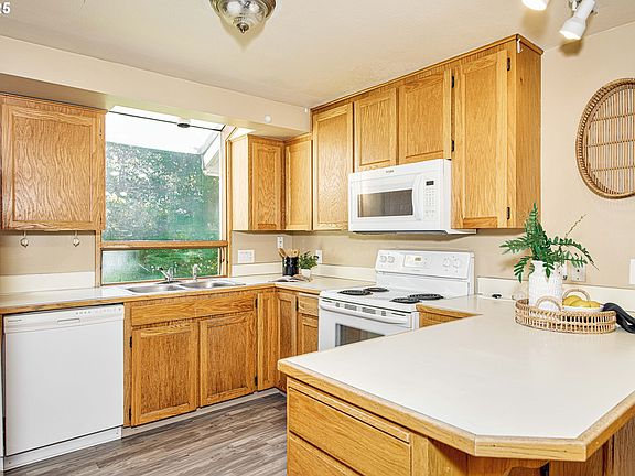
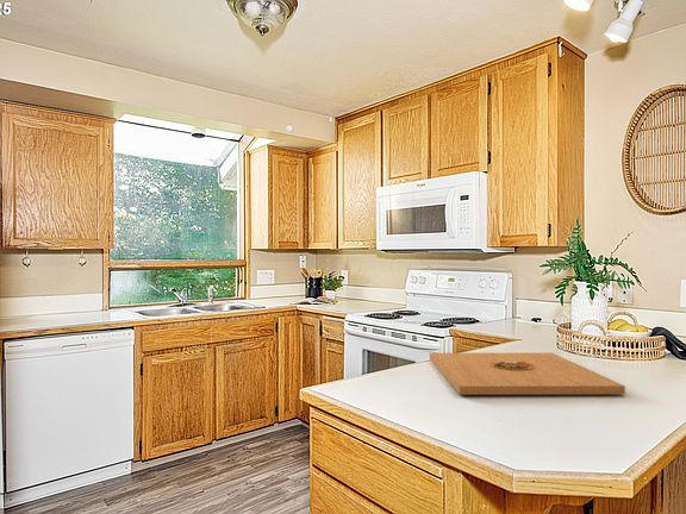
+ platter [429,352,626,396]
